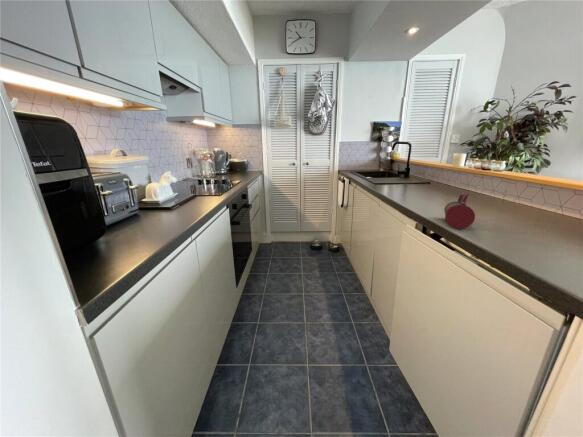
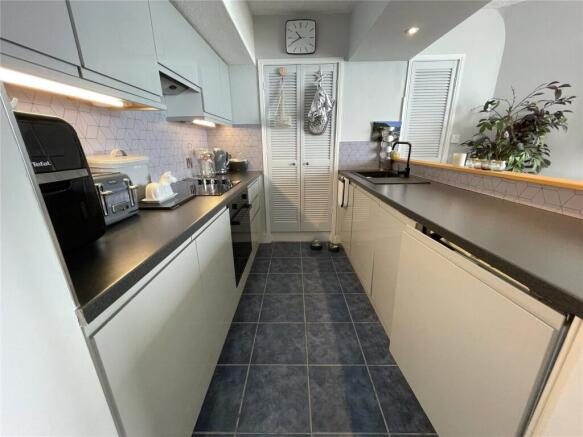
- beer mug [443,191,476,230]
